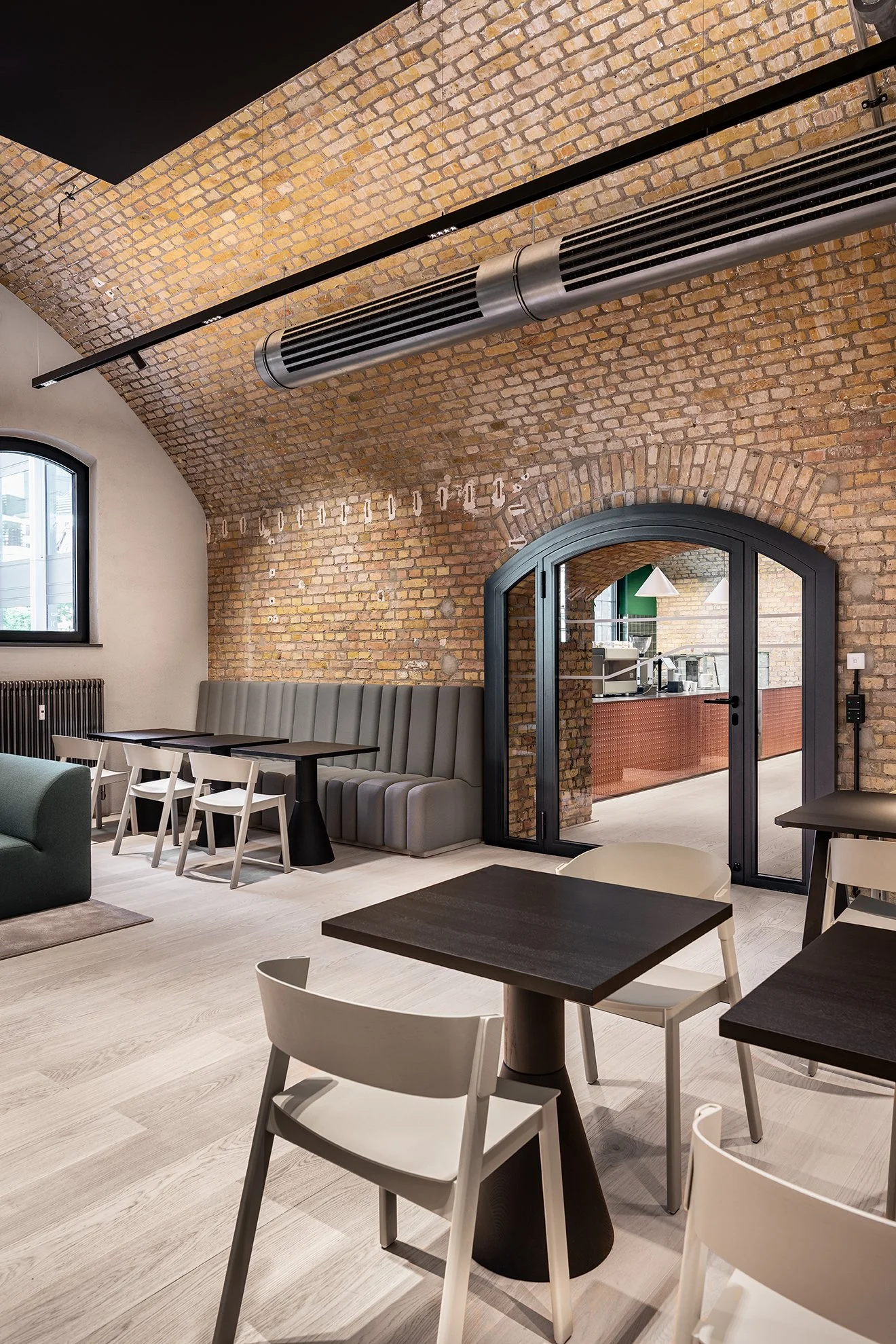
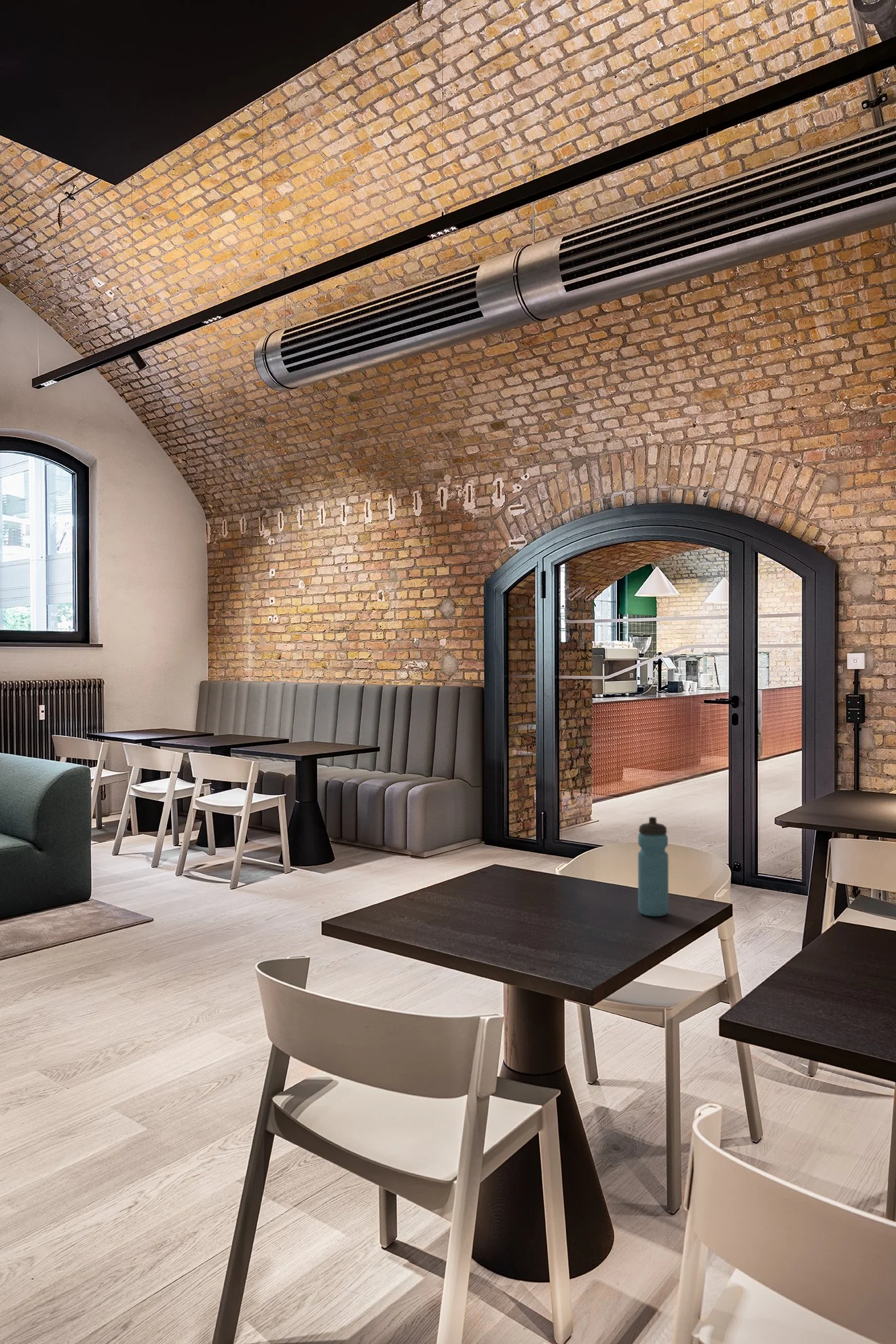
+ water bottle [637,816,669,917]
